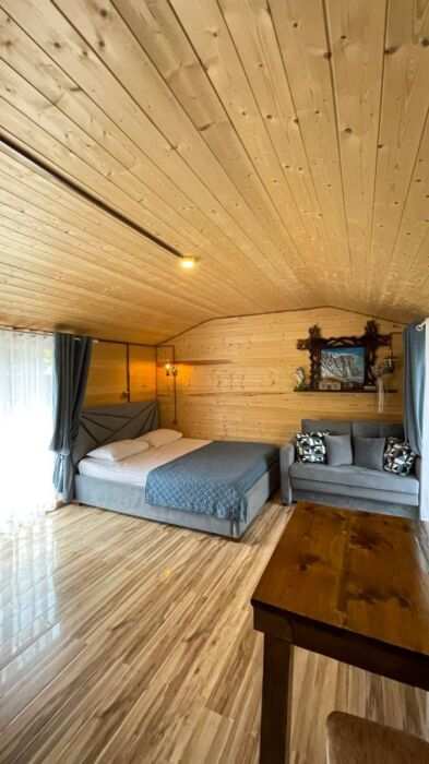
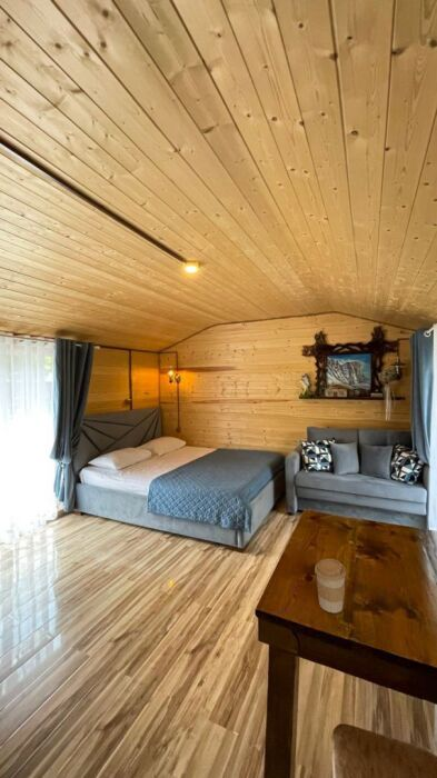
+ coffee cup [314,558,347,614]
